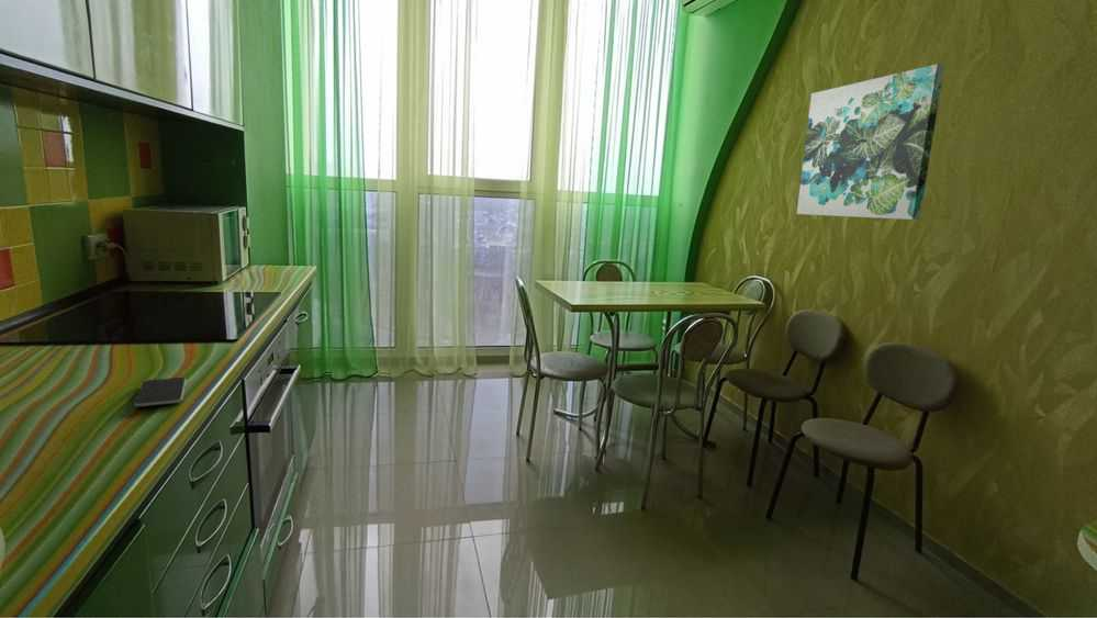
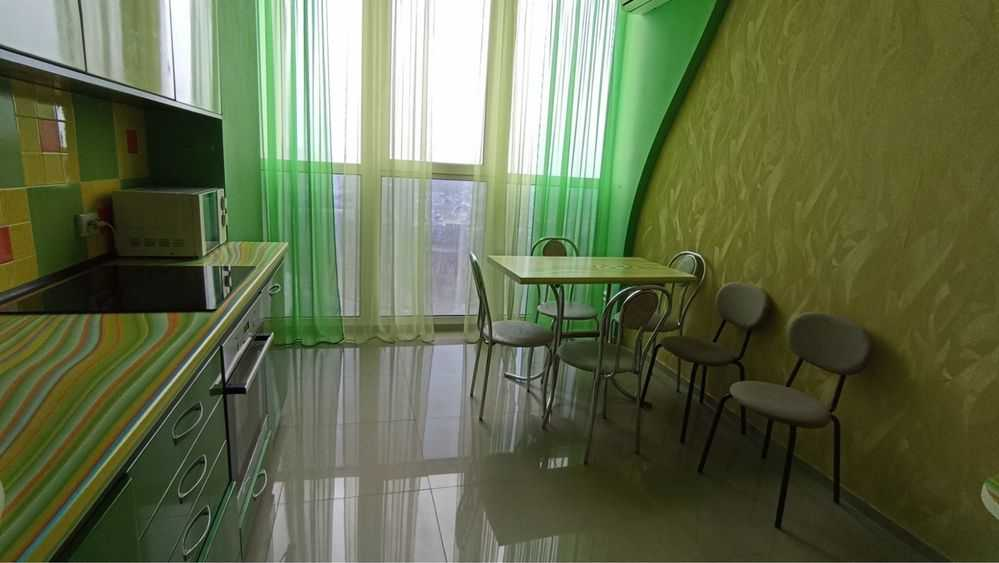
- wall art [796,63,945,221]
- smartphone [133,377,187,407]
